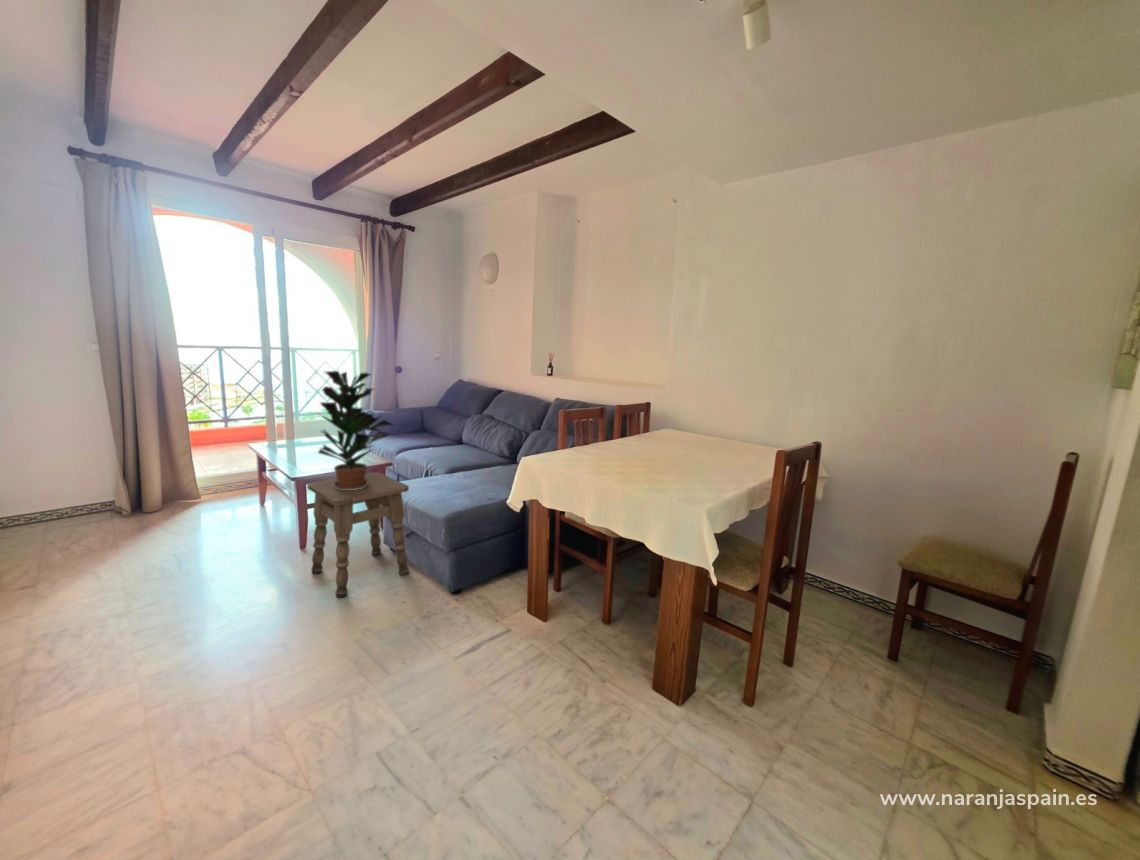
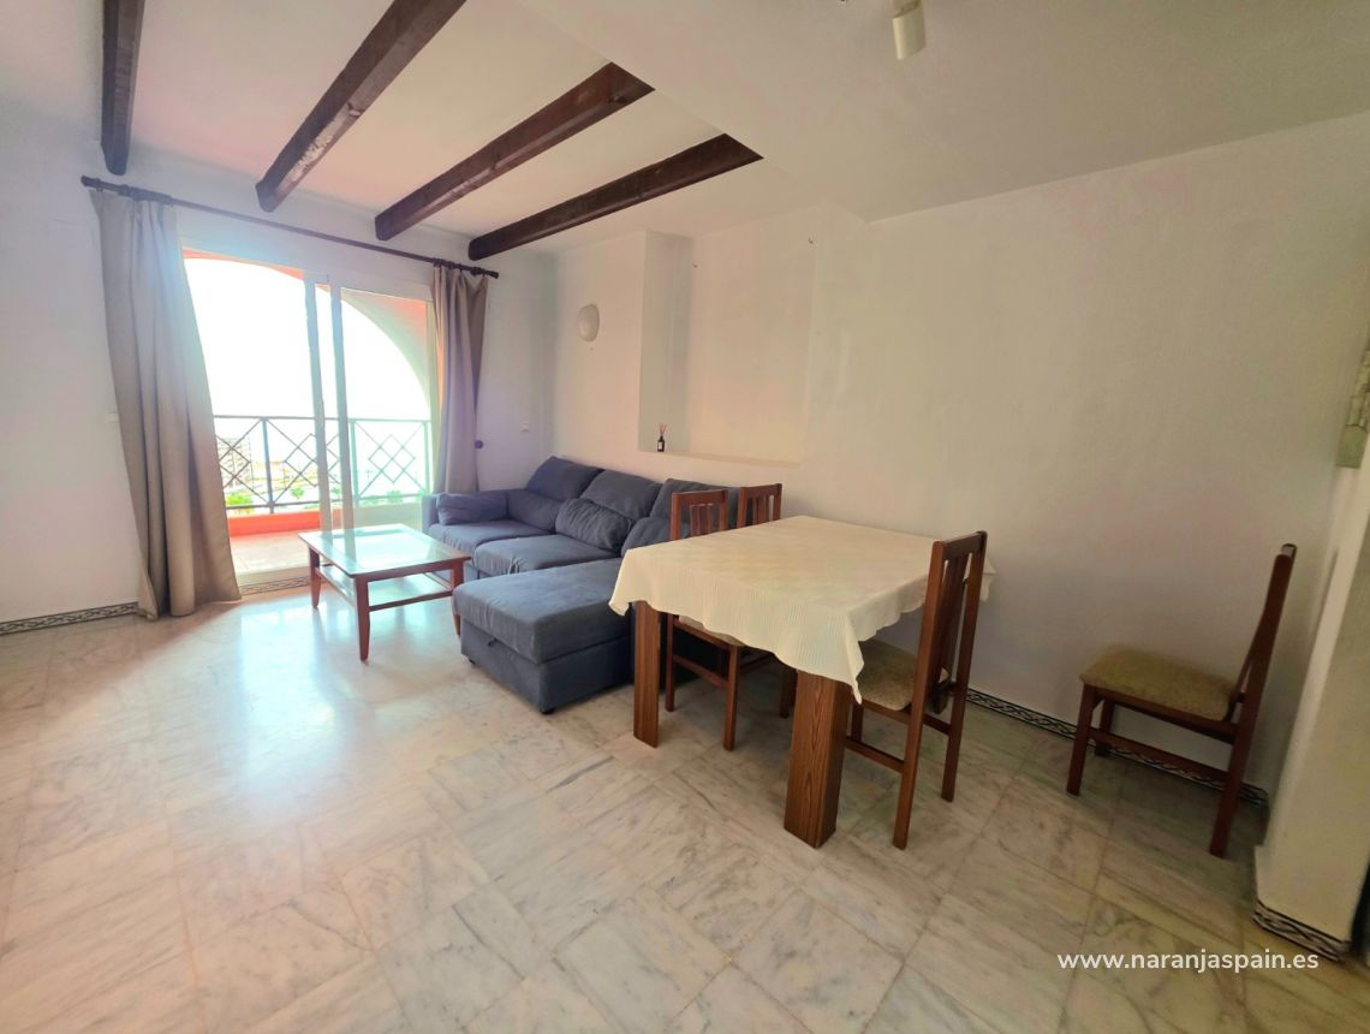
- potted plant [316,370,395,490]
- side table [306,471,410,599]
